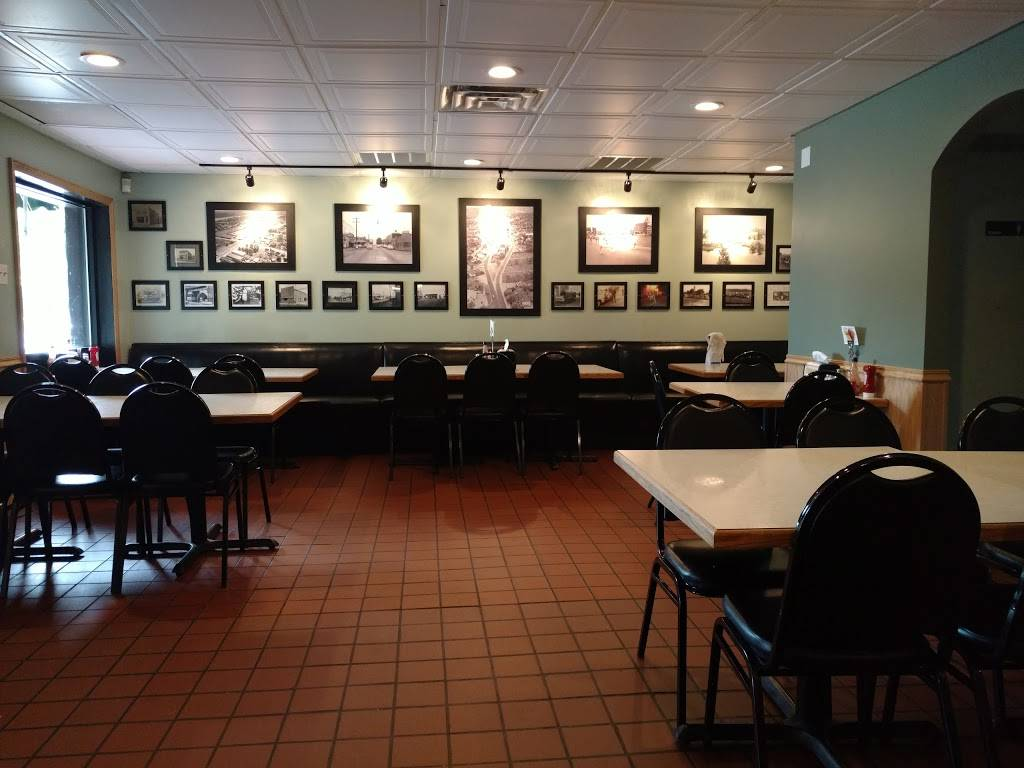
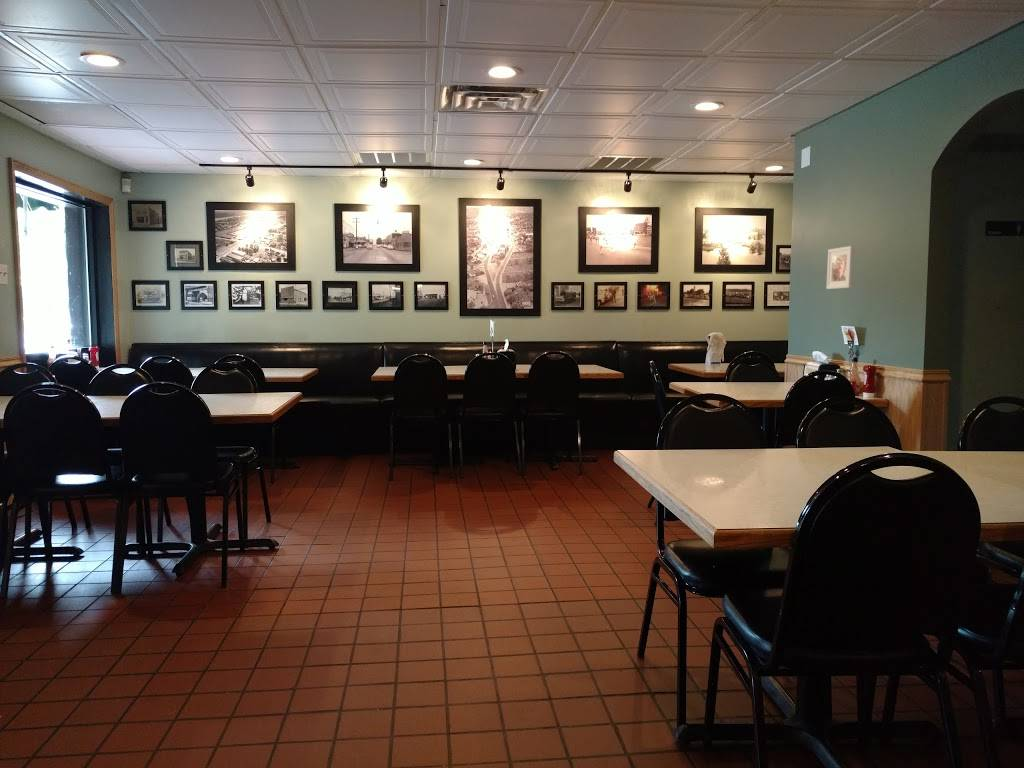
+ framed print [825,245,855,290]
